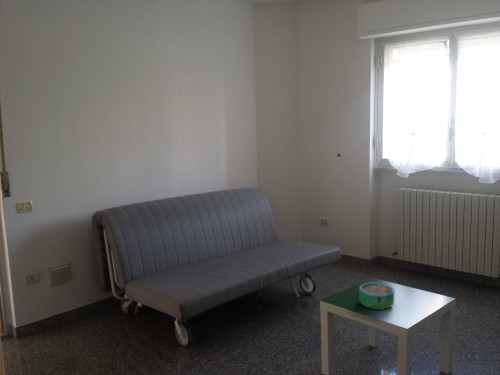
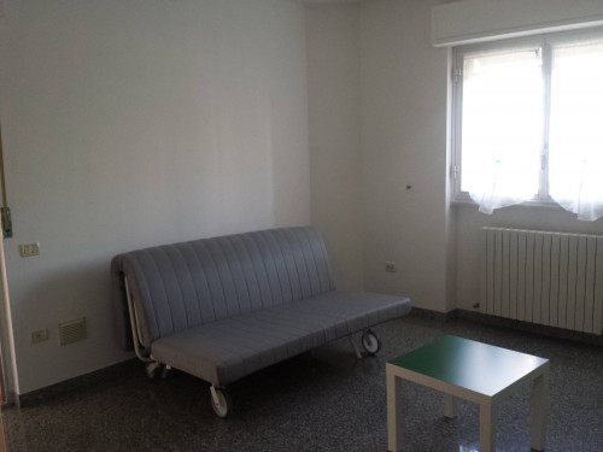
- decorative bowl [358,281,395,311]
